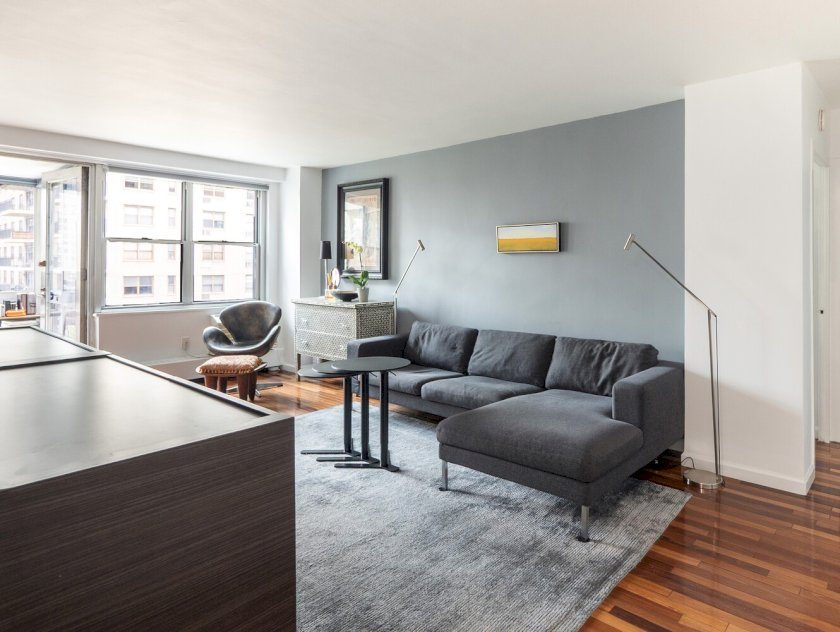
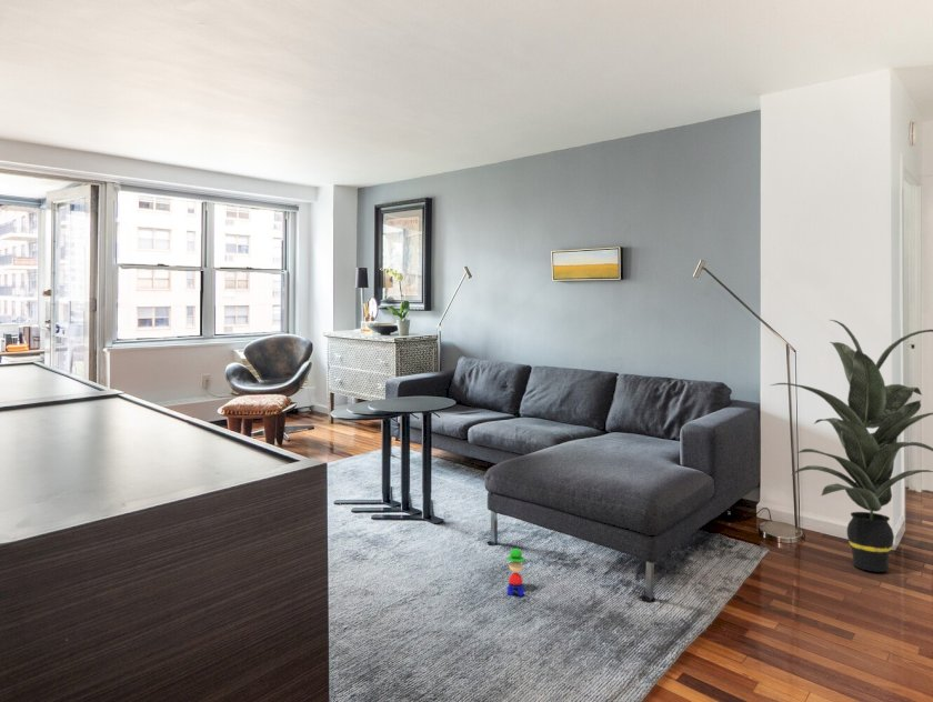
+ stacking toy [505,548,526,596]
+ indoor plant [771,319,933,573]
